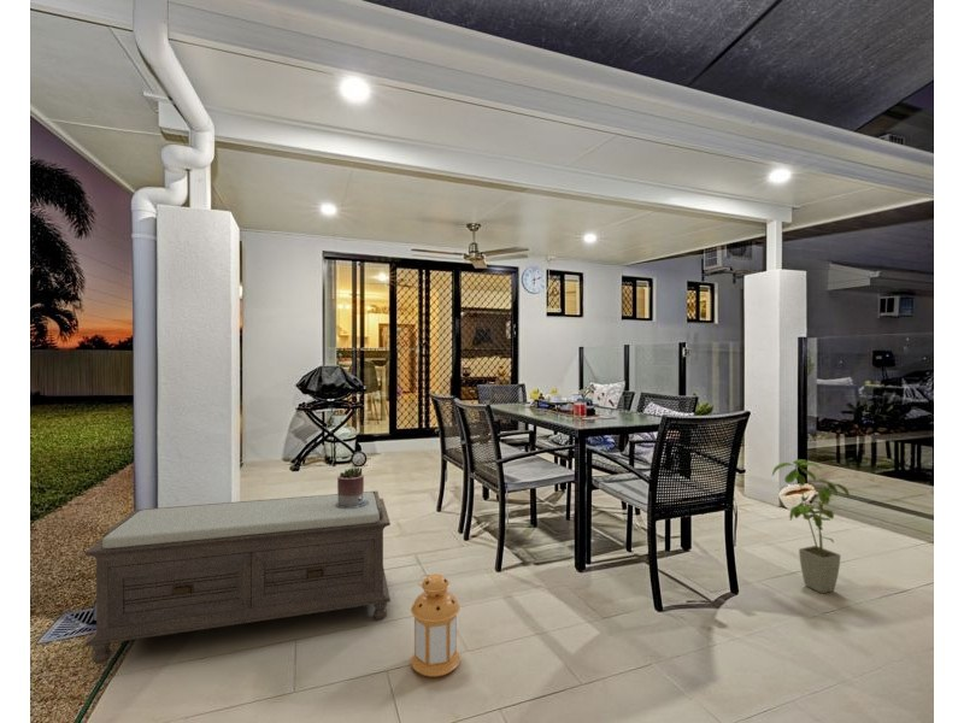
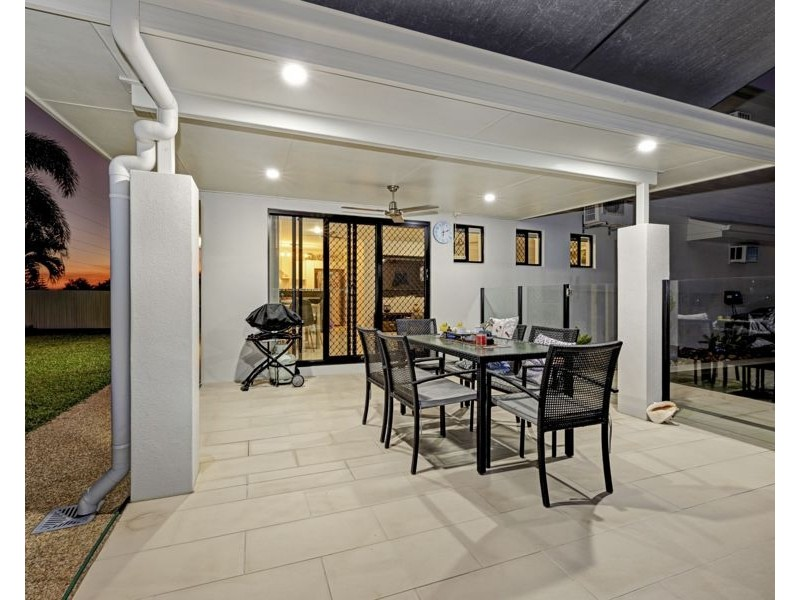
- bench [83,489,392,665]
- house plant [771,458,851,594]
- lantern [410,572,462,678]
- succulent planter [335,466,369,509]
